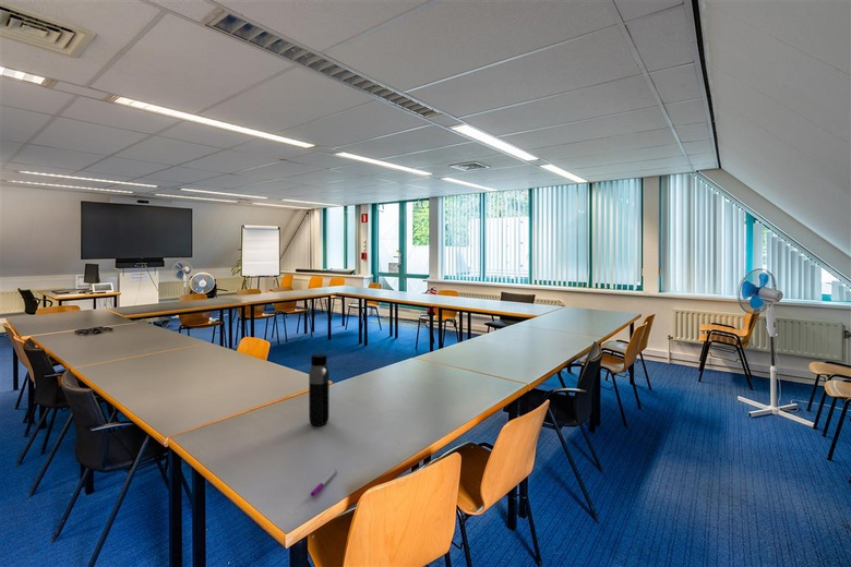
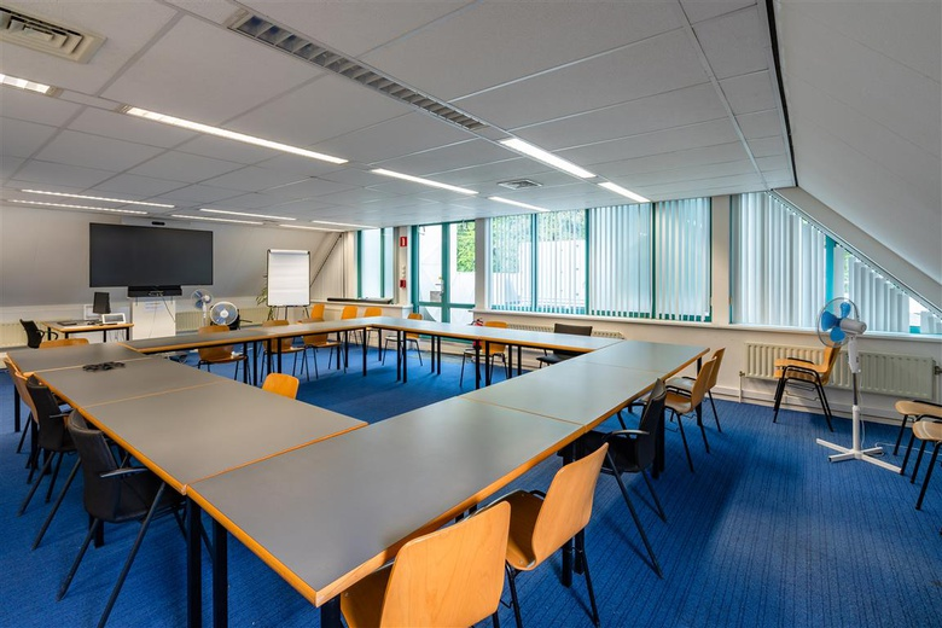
- water bottle [308,353,329,427]
- pen [310,469,338,497]
